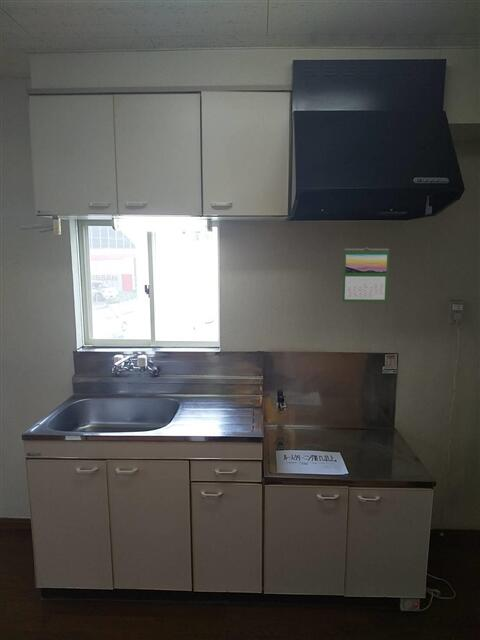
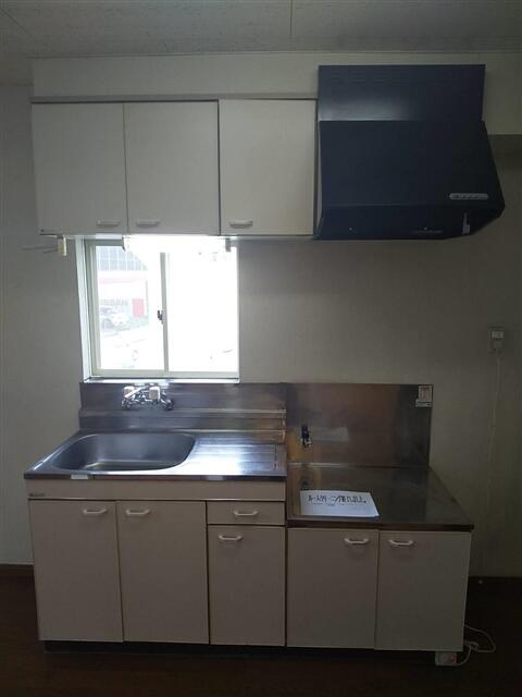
- calendar [341,247,390,303]
